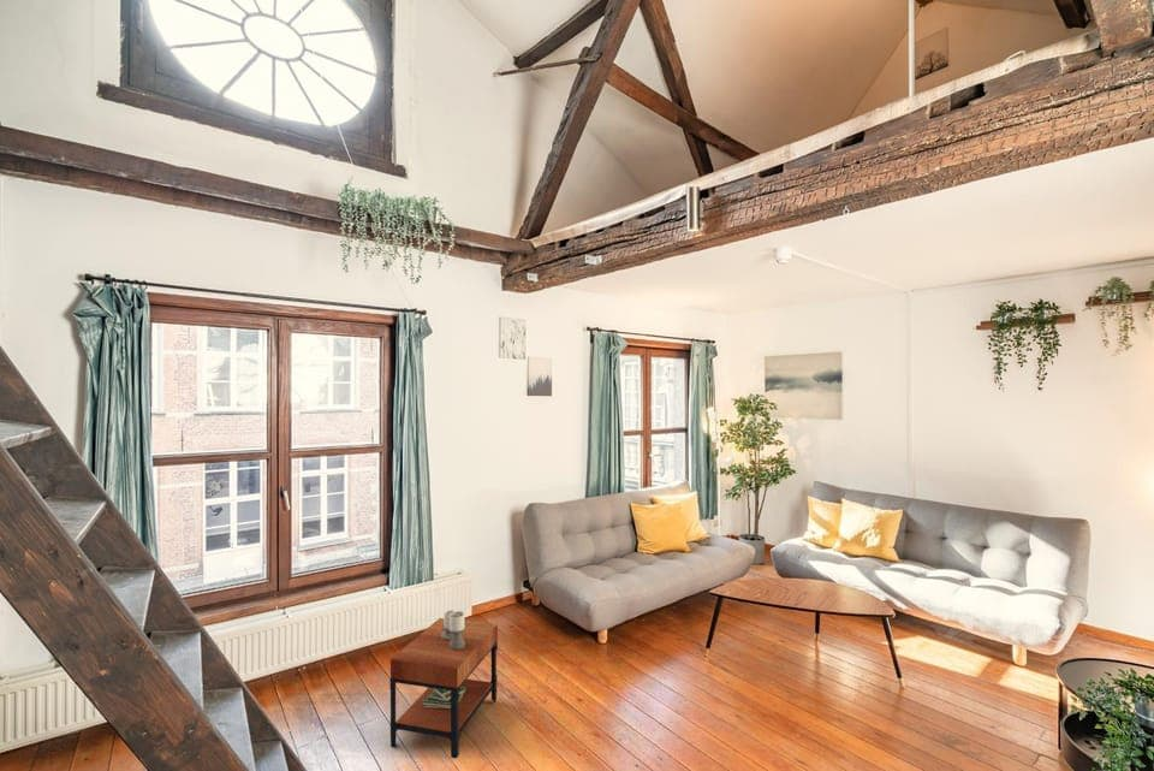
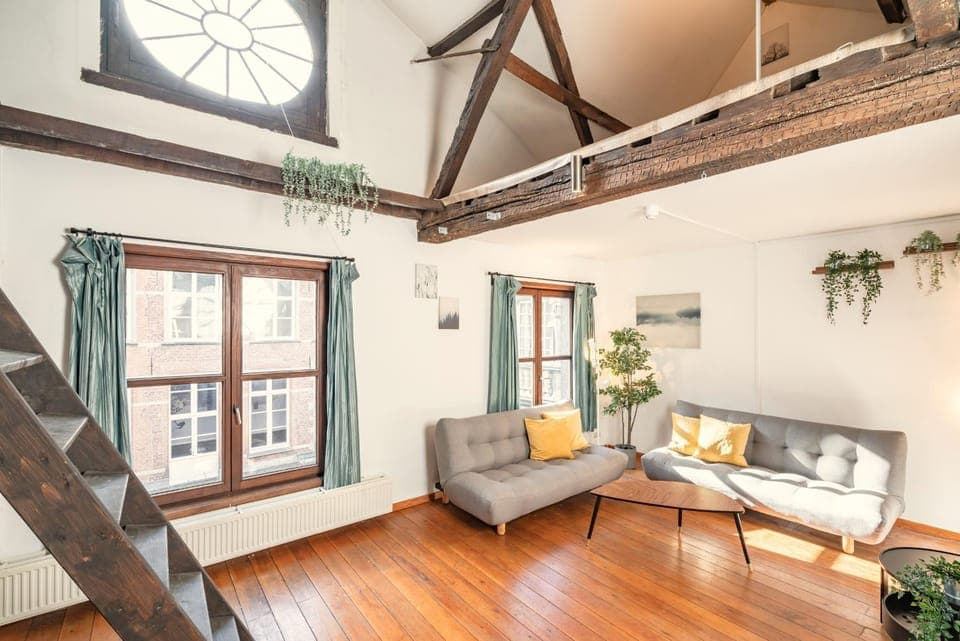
- side table [388,609,499,760]
